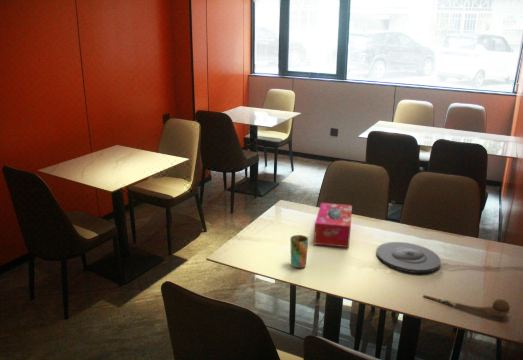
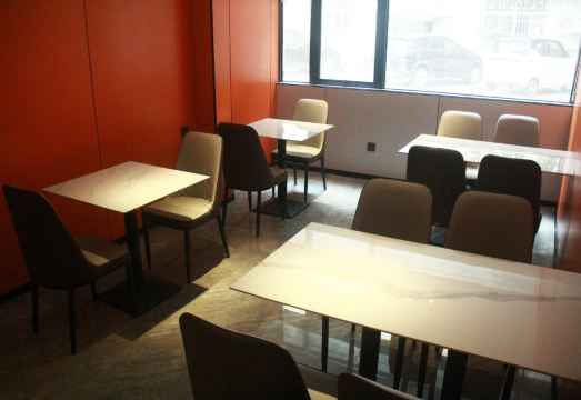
- plate [375,241,442,274]
- spoon [422,294,511,317]
- tissue box [313,202,353,248]
- cup [289,234,309,269]
